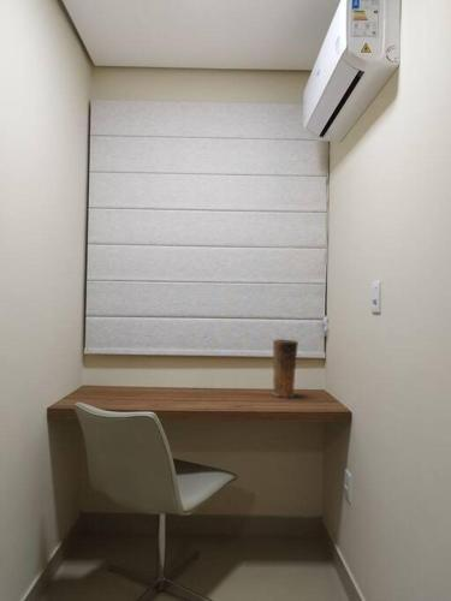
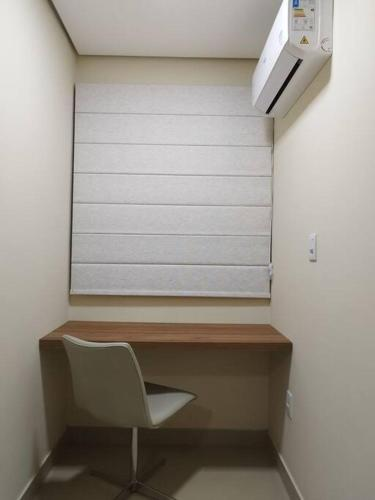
- vase [272,338,299,399]
